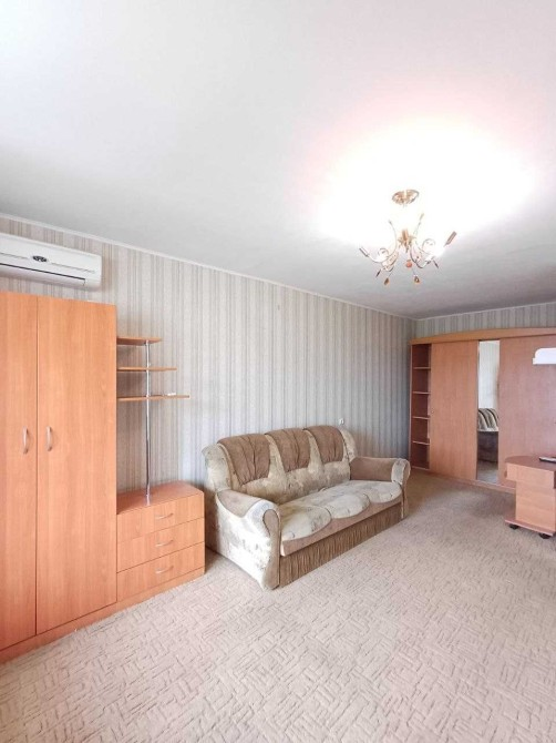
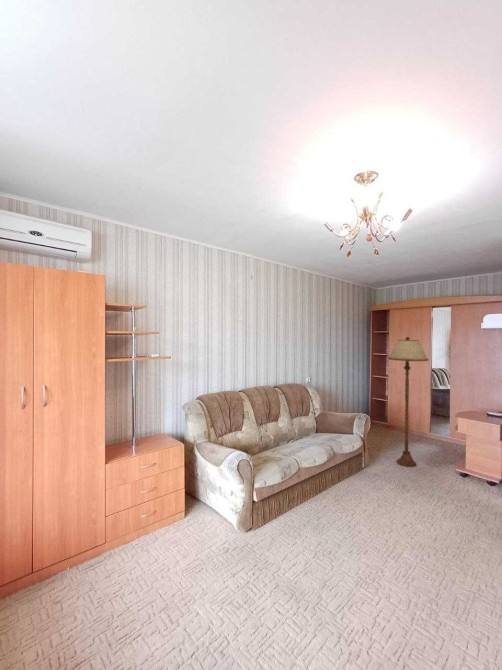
+ floor lamp [387,336,429,468]
